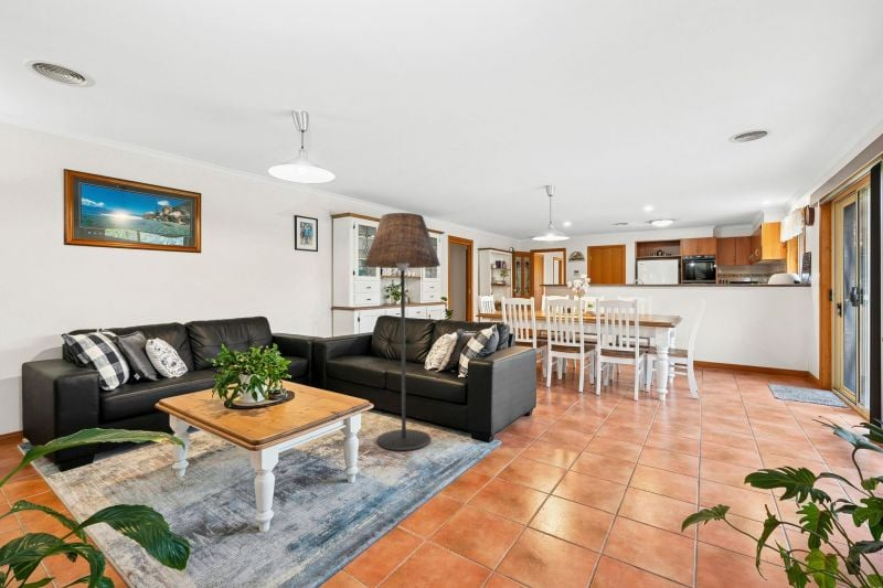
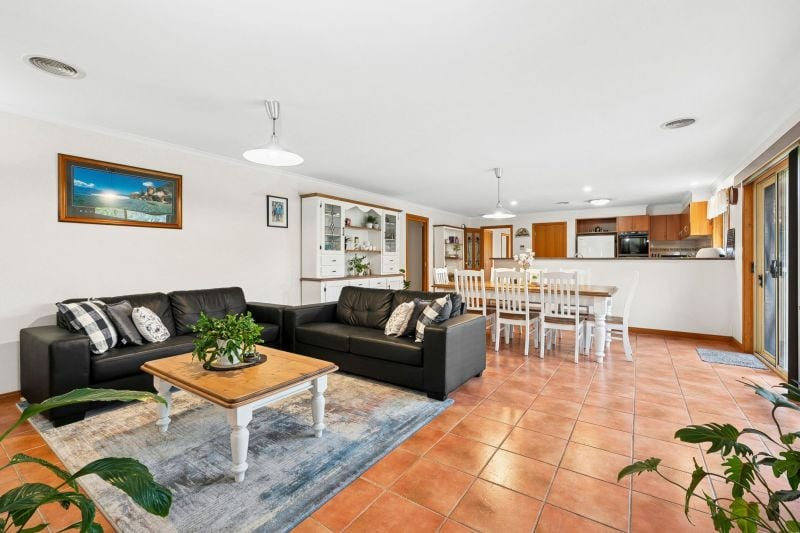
- floor lamp [363,212,442,451]
